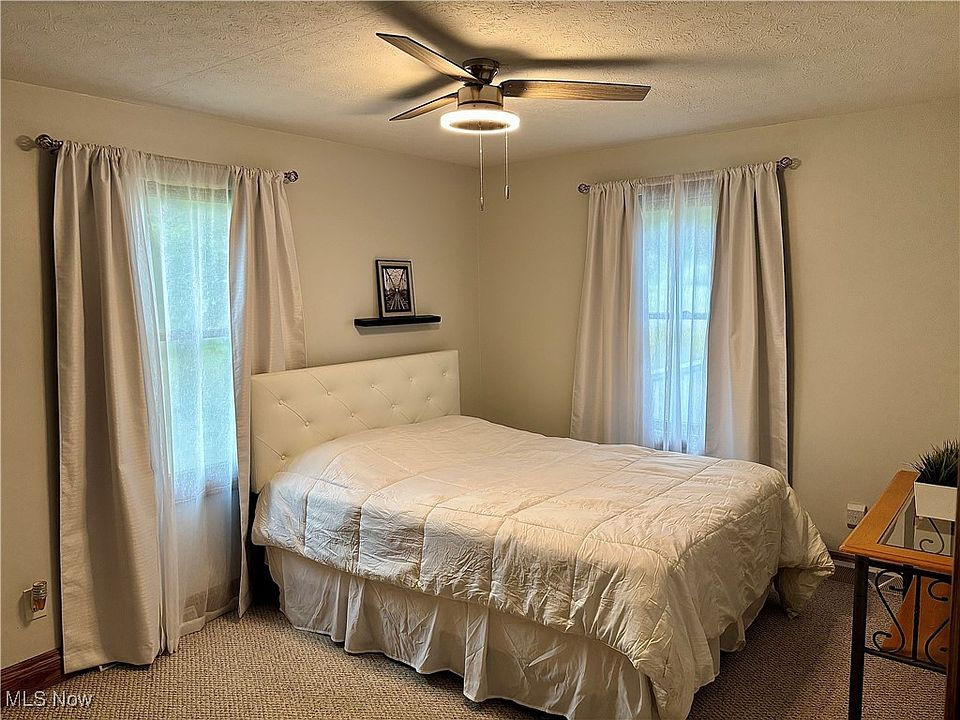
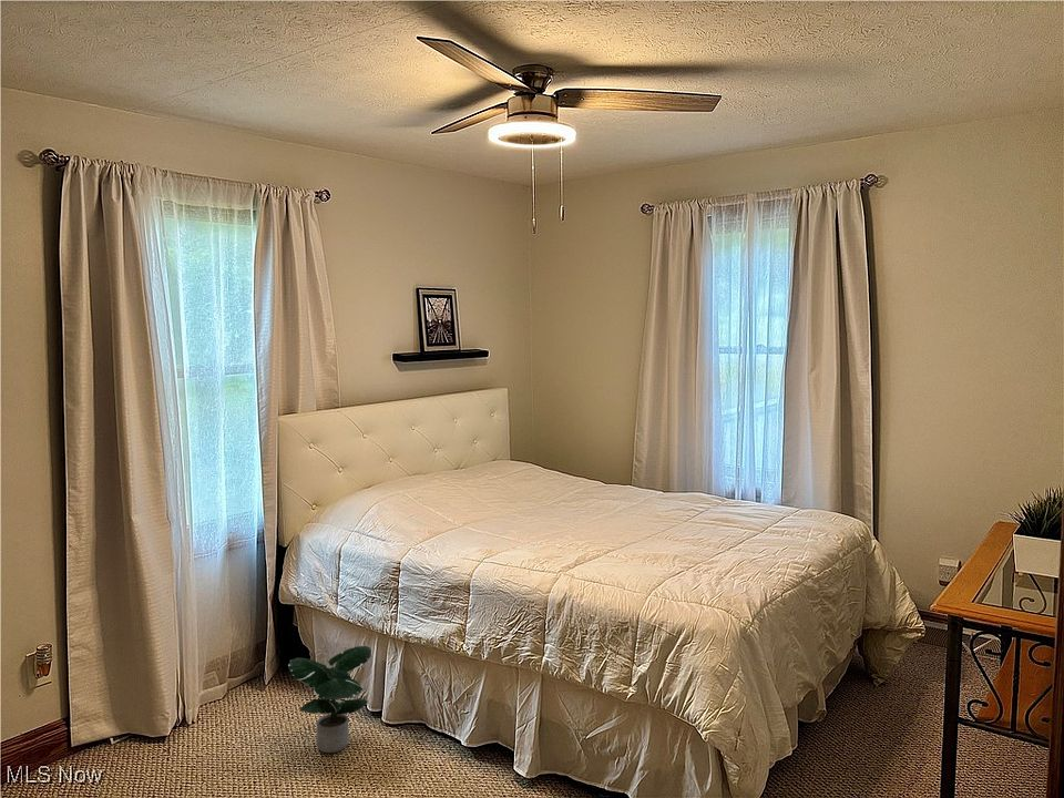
+ potted plant [287,644,372,754]
